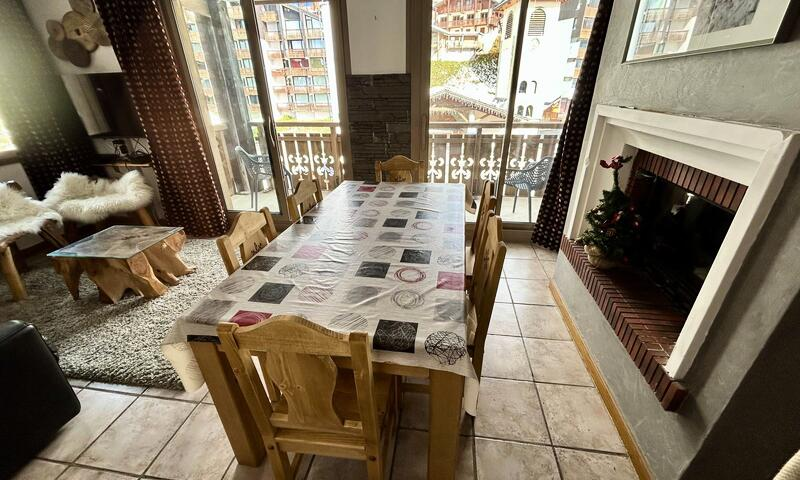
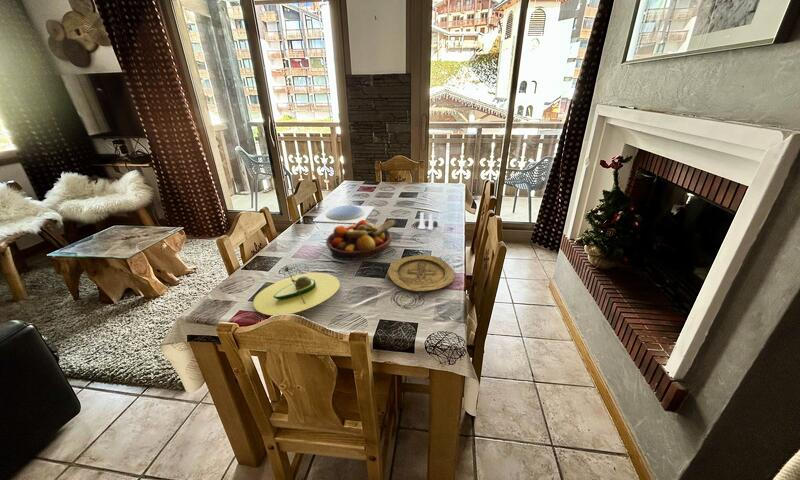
+ fruit bowl [325,219,397,261]
+ plate [387,254,456,292]
+ avocado [252,266,341,316]
+ salt and pepper shaker set [414,211,439,230]
+ plate [312,204,376,224]
